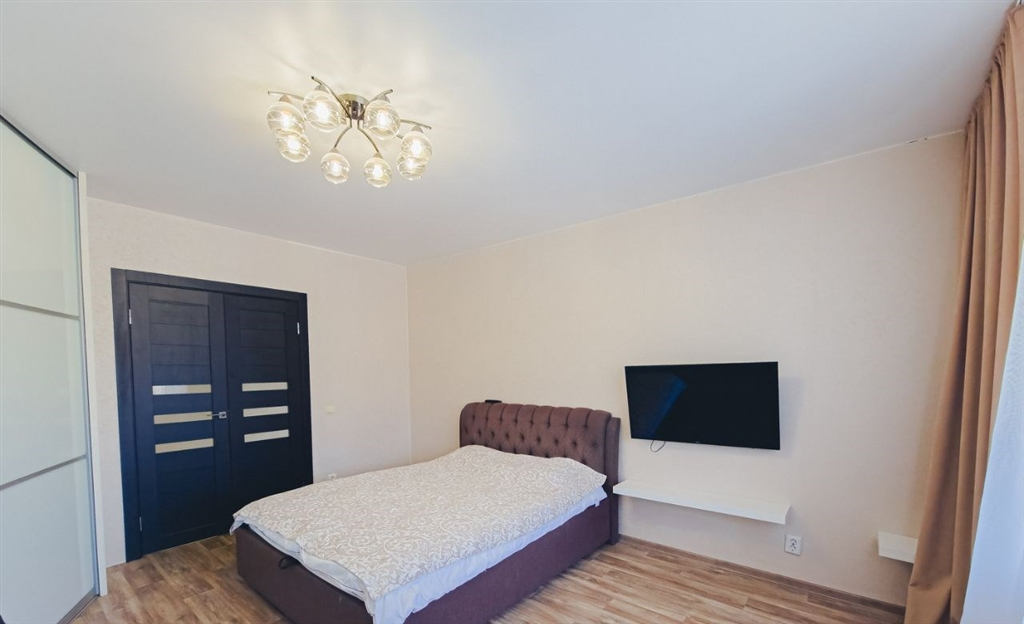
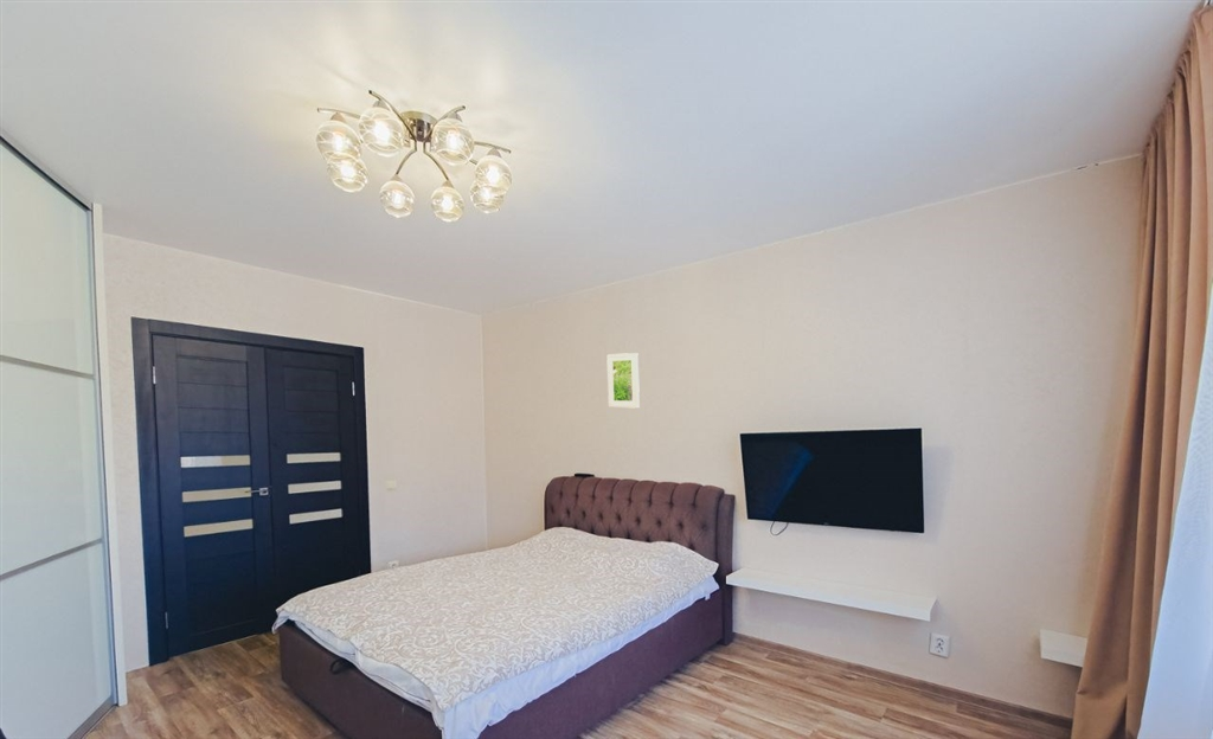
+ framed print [605,352,641,410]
